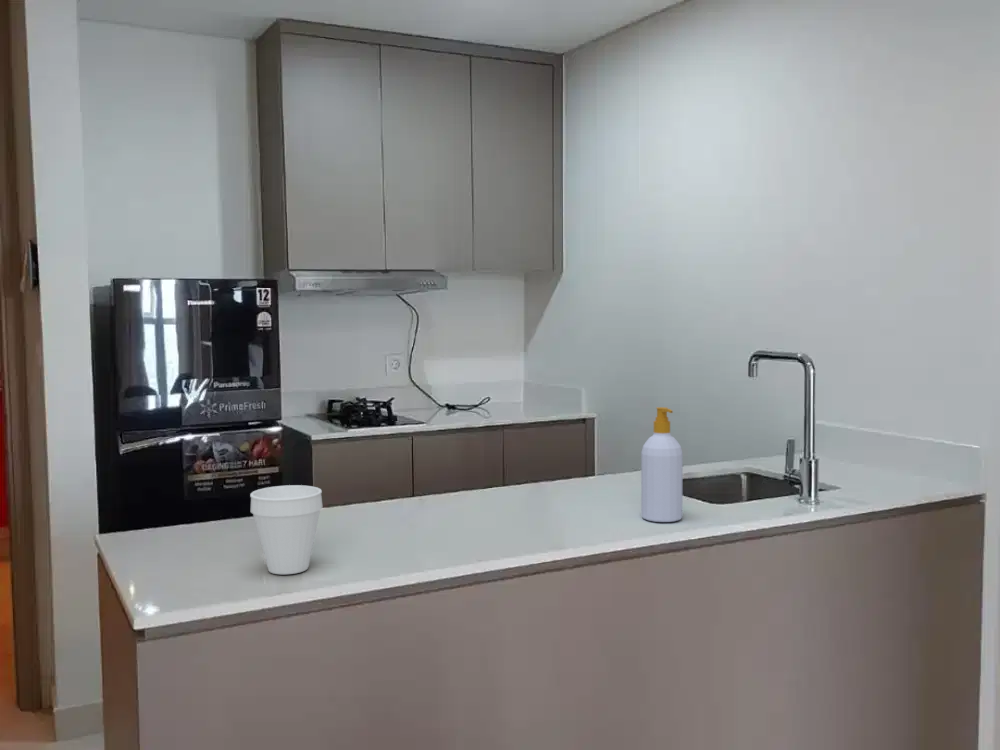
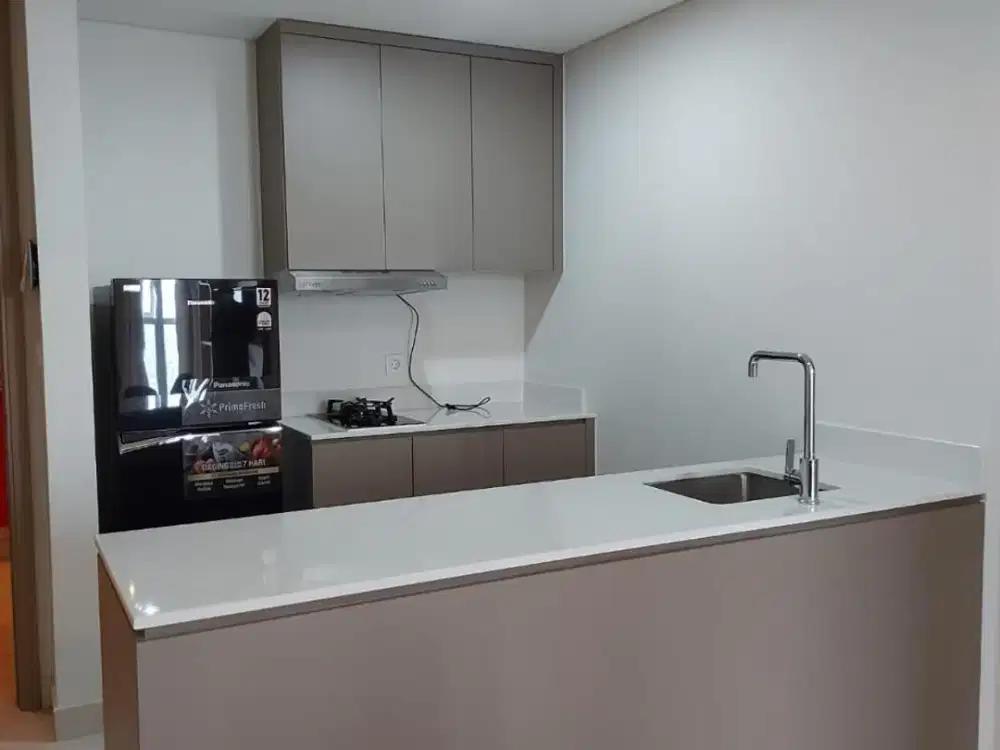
- cup [249,484,323,575]
- soap bottle [640,406,683,523]
